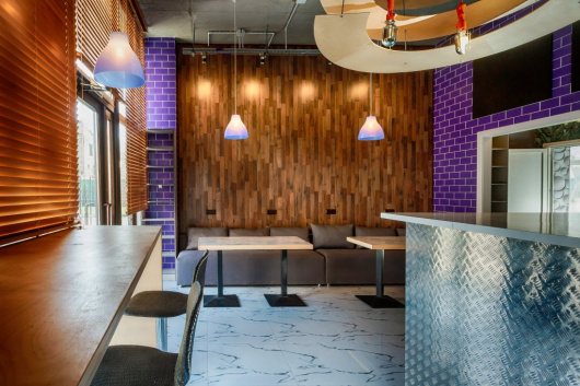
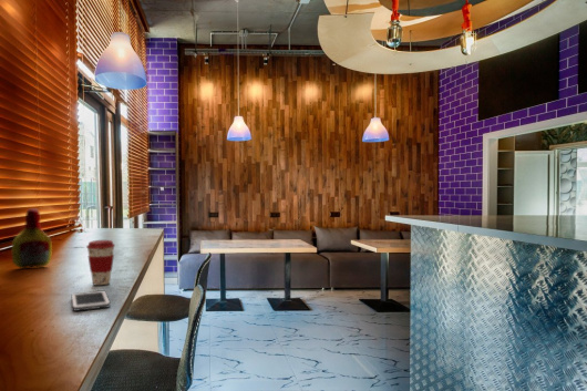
+ coffee cup [85,239,116,286]
+ bottle [11,207,53,269]
+ cell phone [71,290,112,312]
